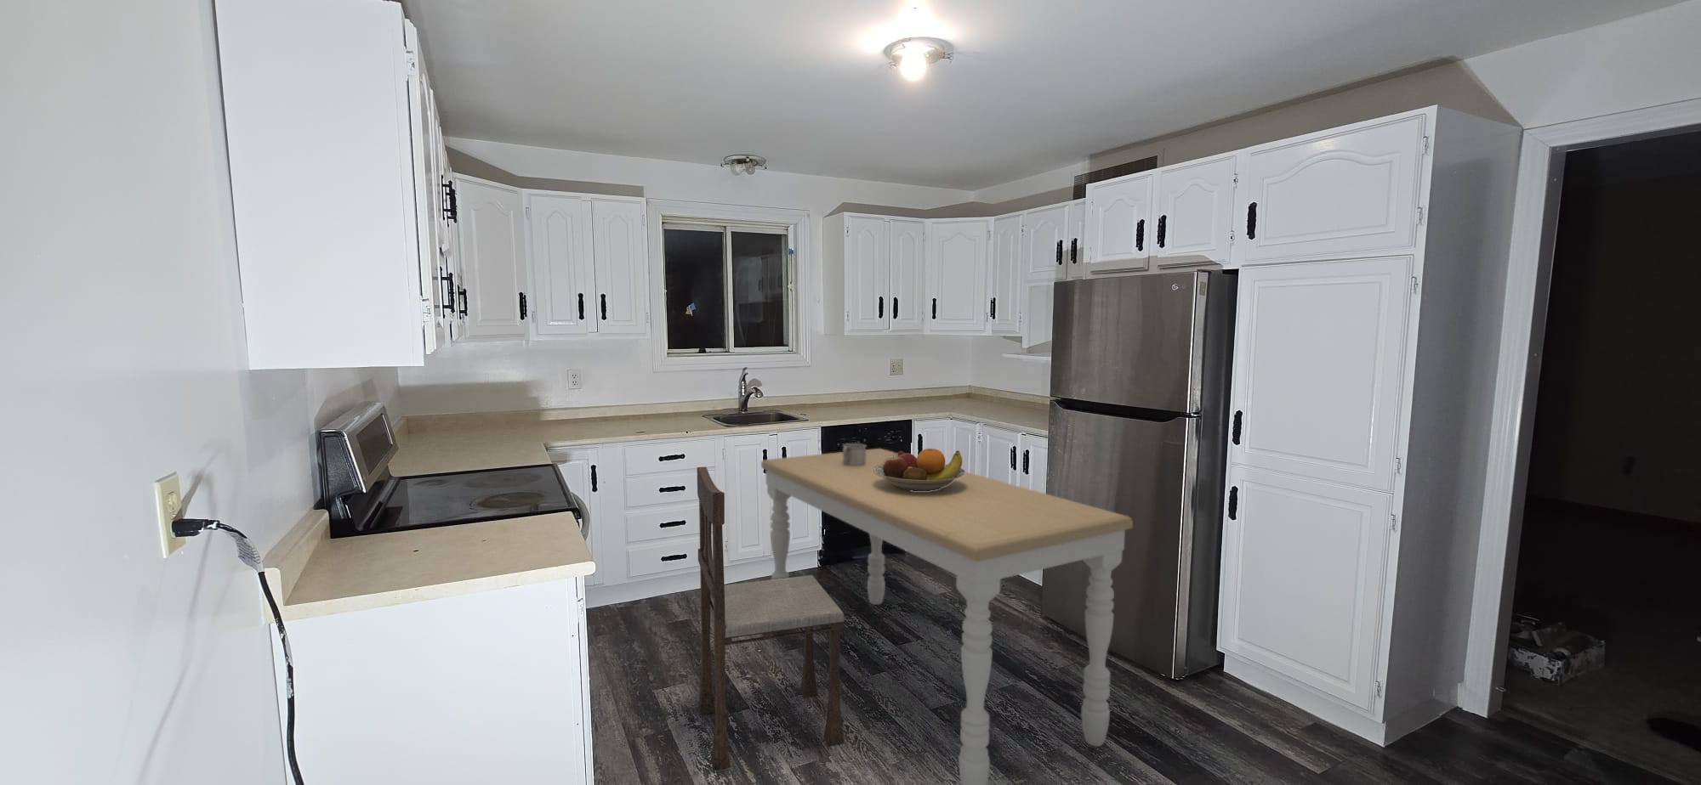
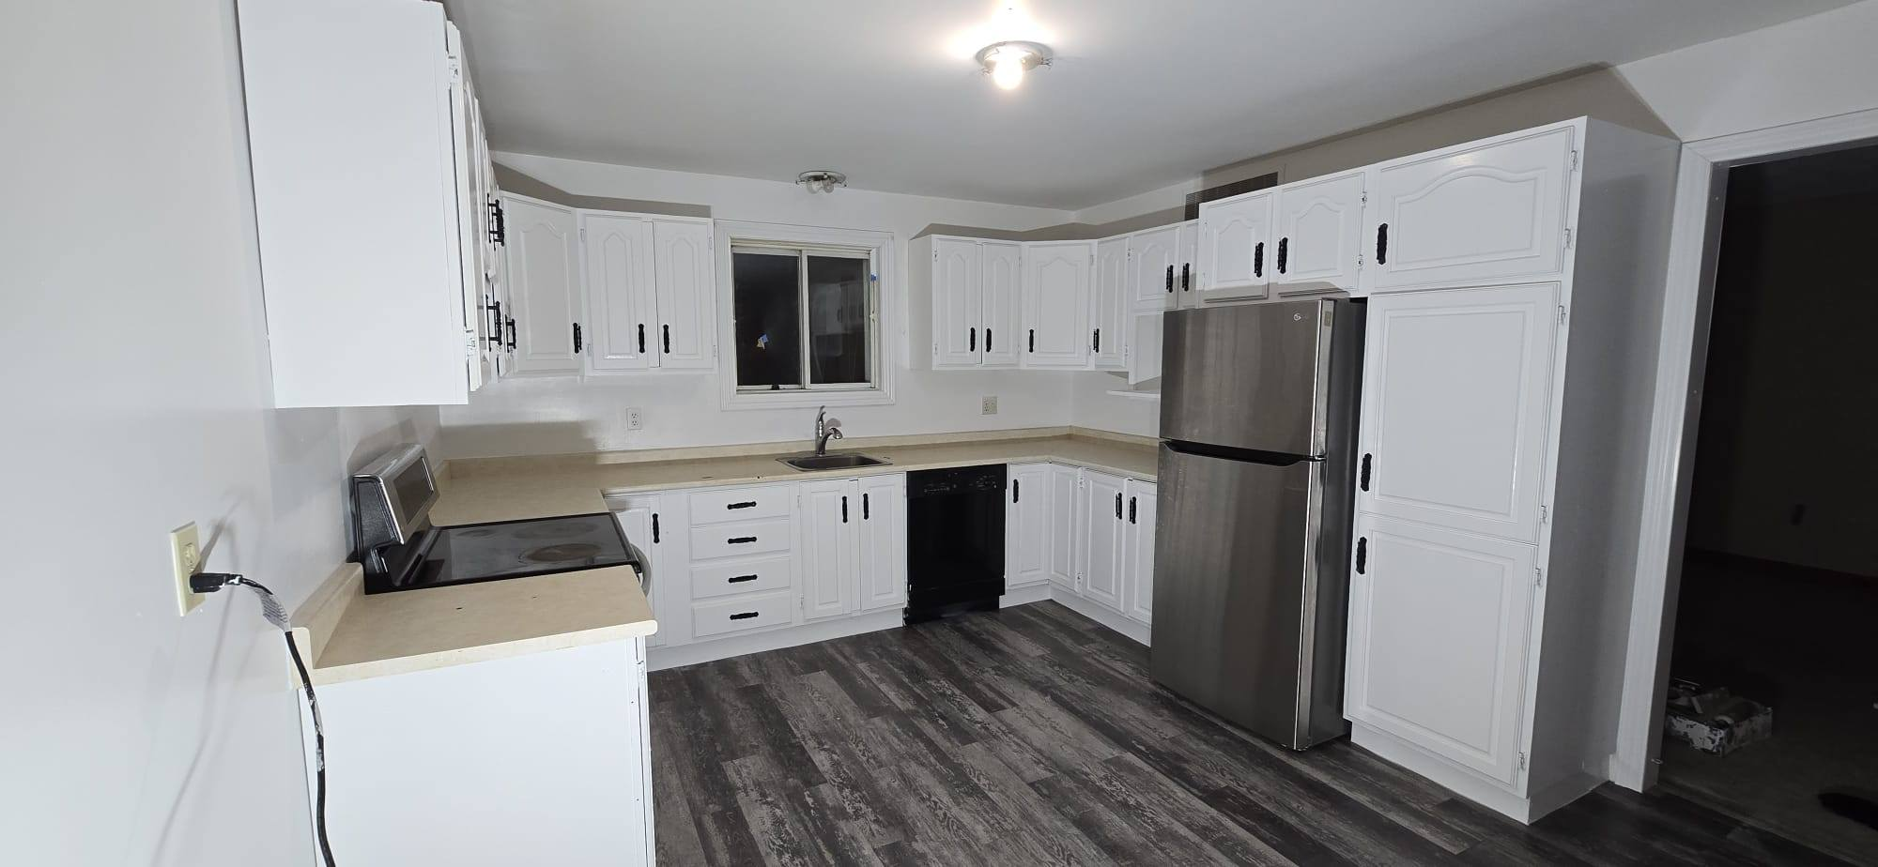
- mug [842,442,868,465]
- dining table [760,448,1134,785]
- dining chair [696,466,845,771]
- fruit bowl [874,448,967,491]
